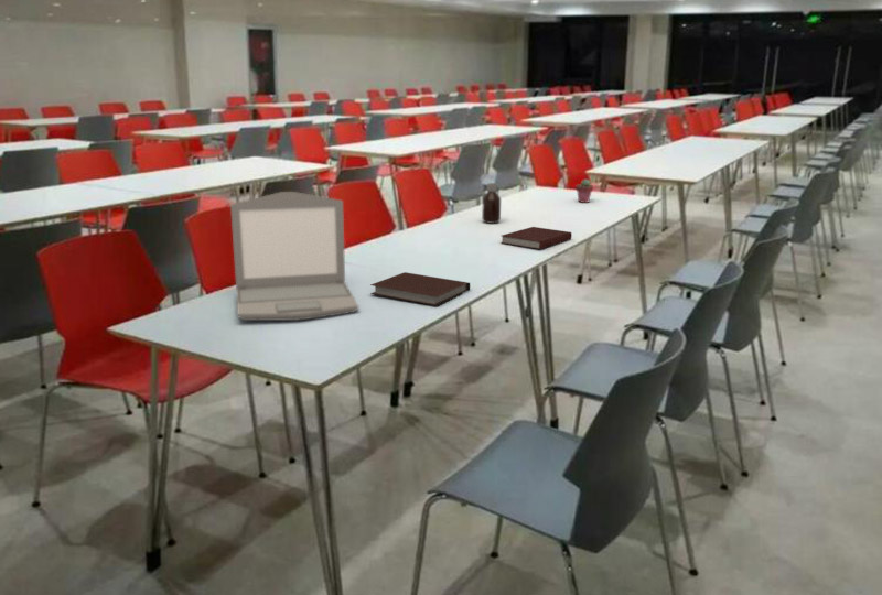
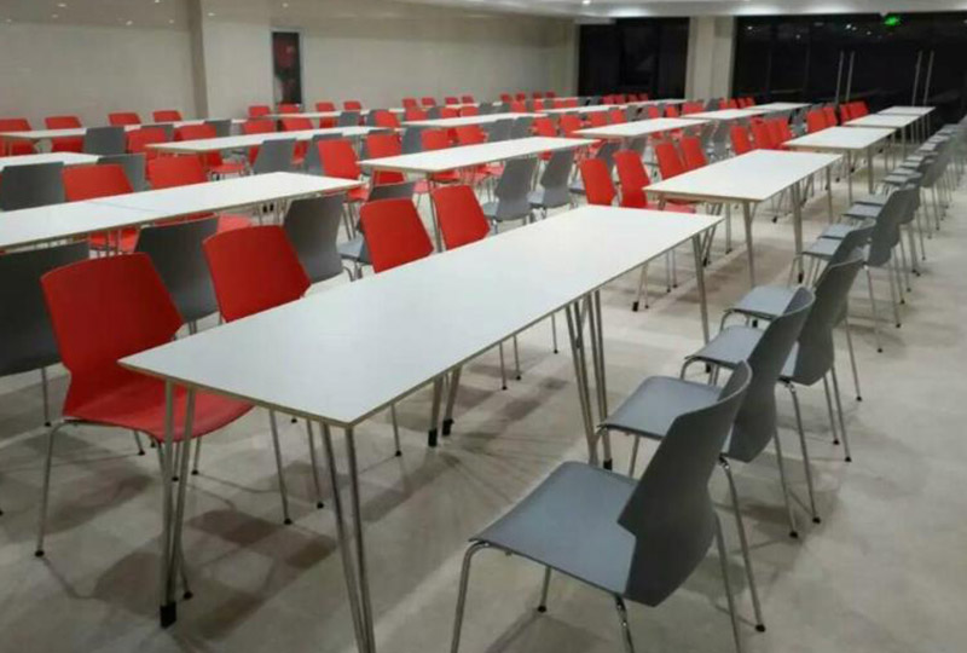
- potted succulent [574,178,594,204]
- bottle [481,182,502,225]
- notebook [369,271,471,307]
- notebook [499,226,573,250]
- laptop [229,191,359,322]
